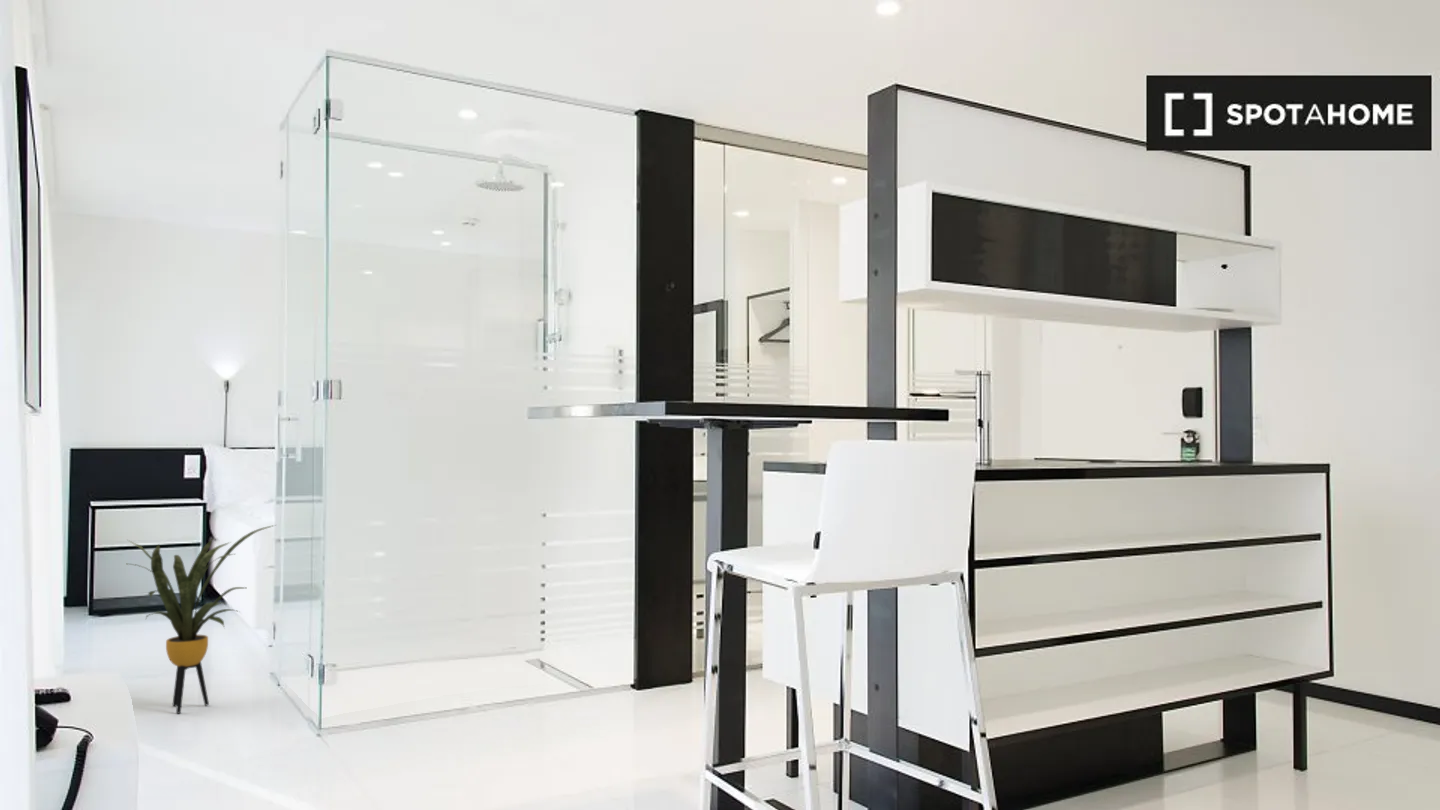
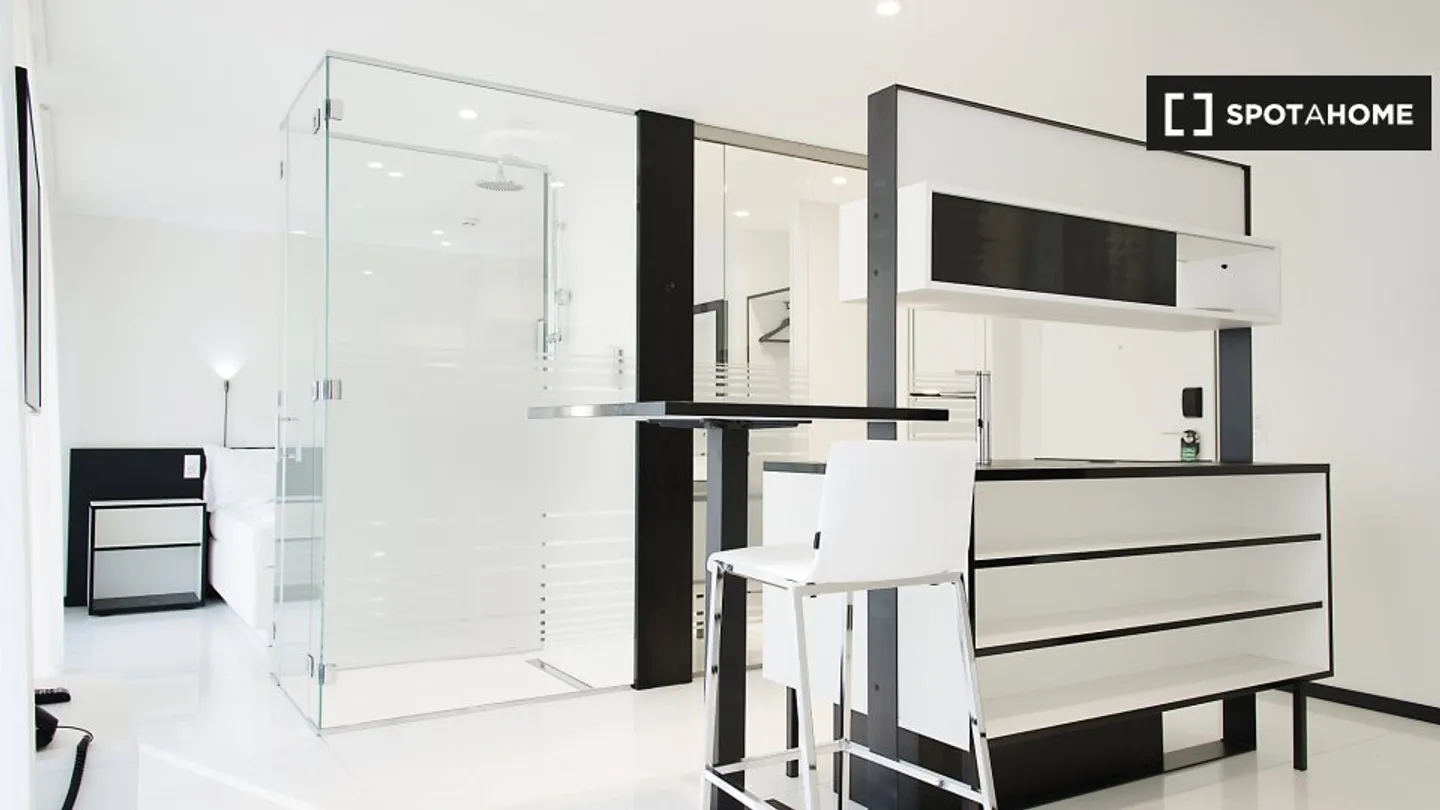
- house plant [127,524,276,714]
